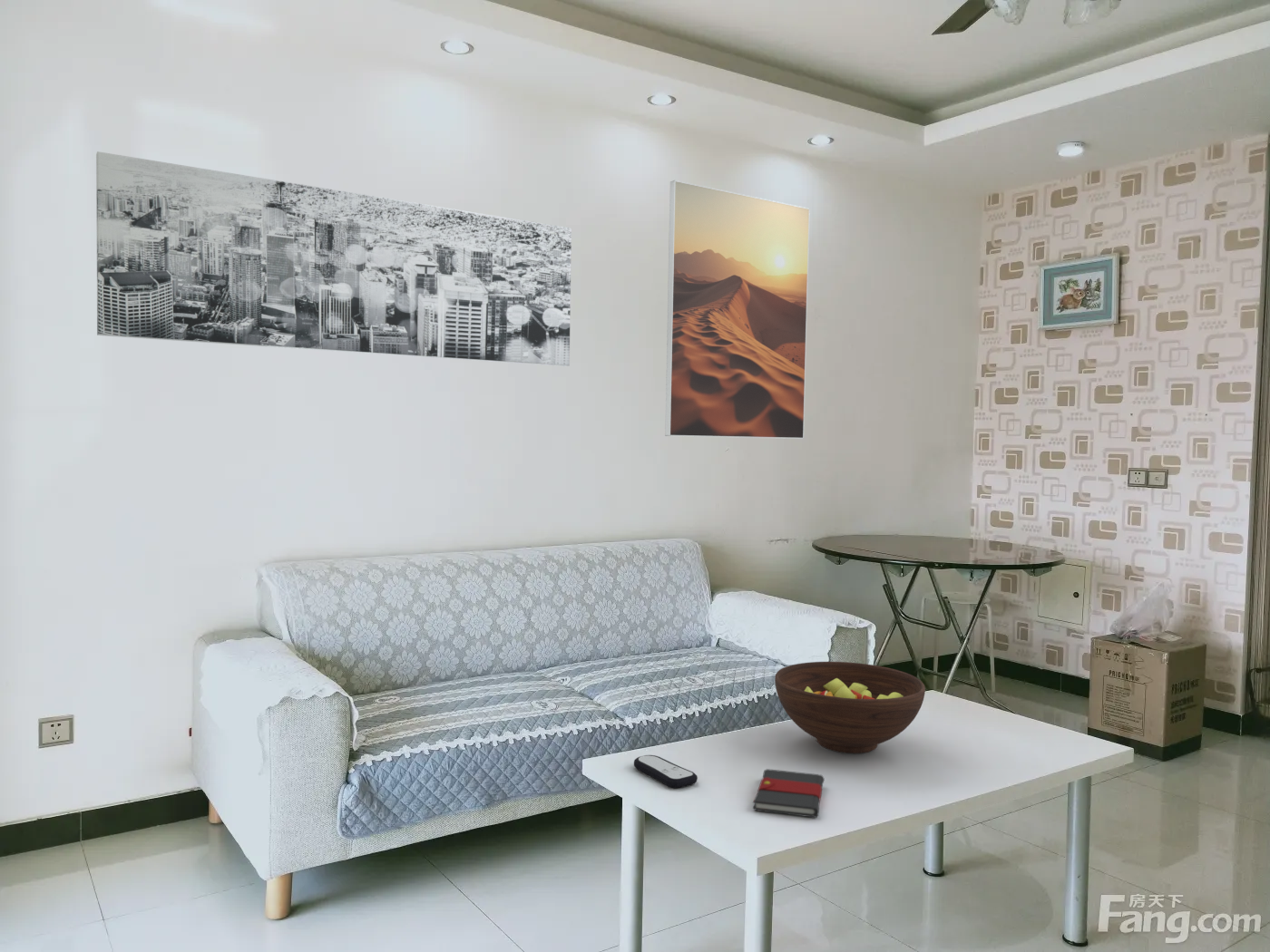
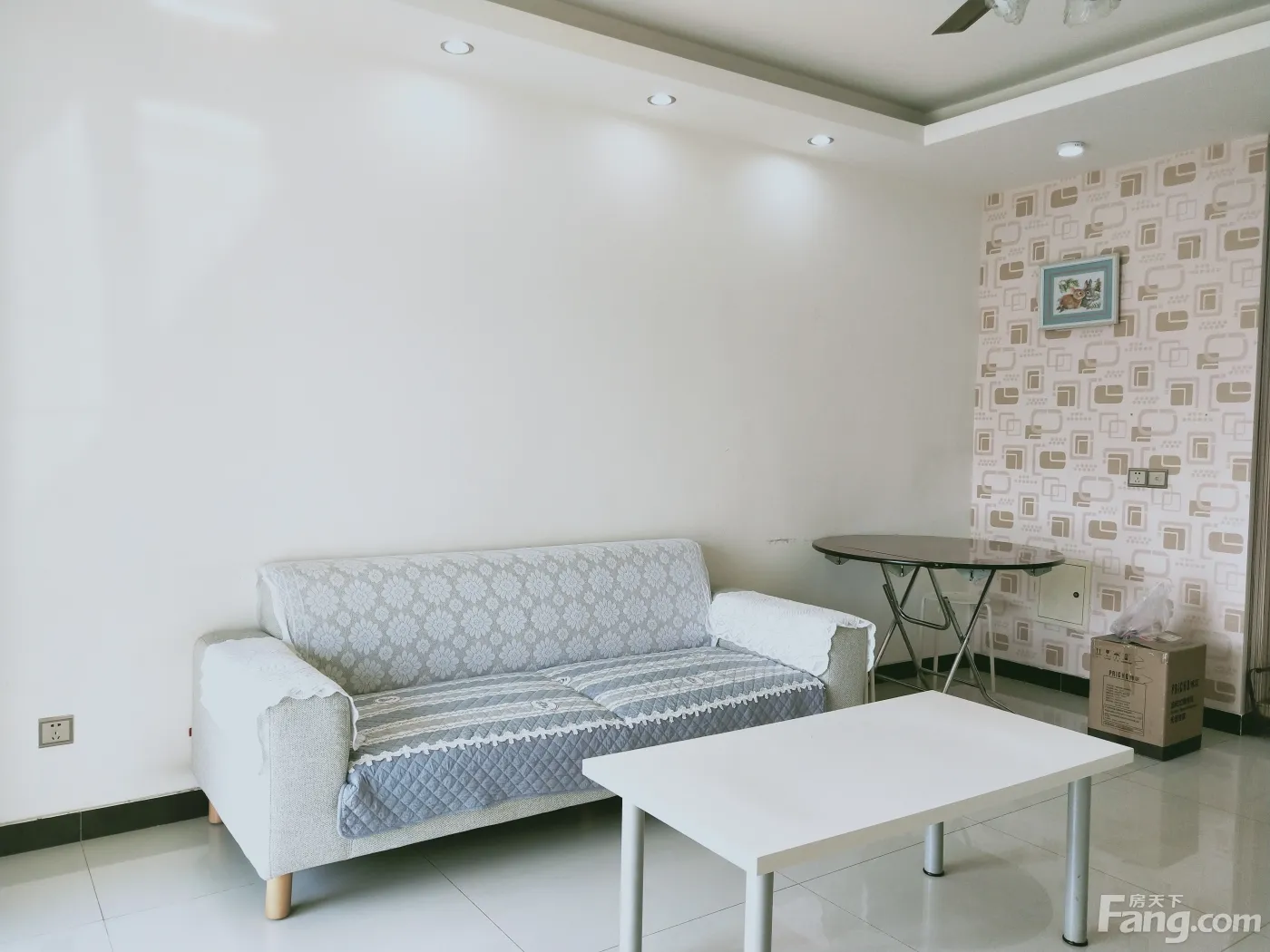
- wall art [95,151,572,367]
- fruit bowl [774,661,926,754]
- book [752,768,826,819]
- remote control [633,754,699,789]
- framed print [664,180,811,440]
